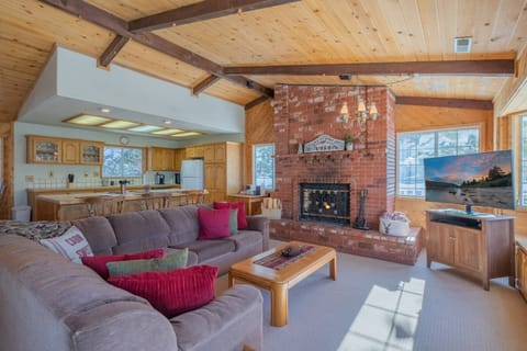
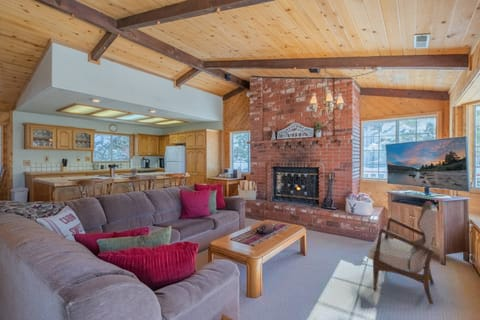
+ armchair [366,200,438,305]
